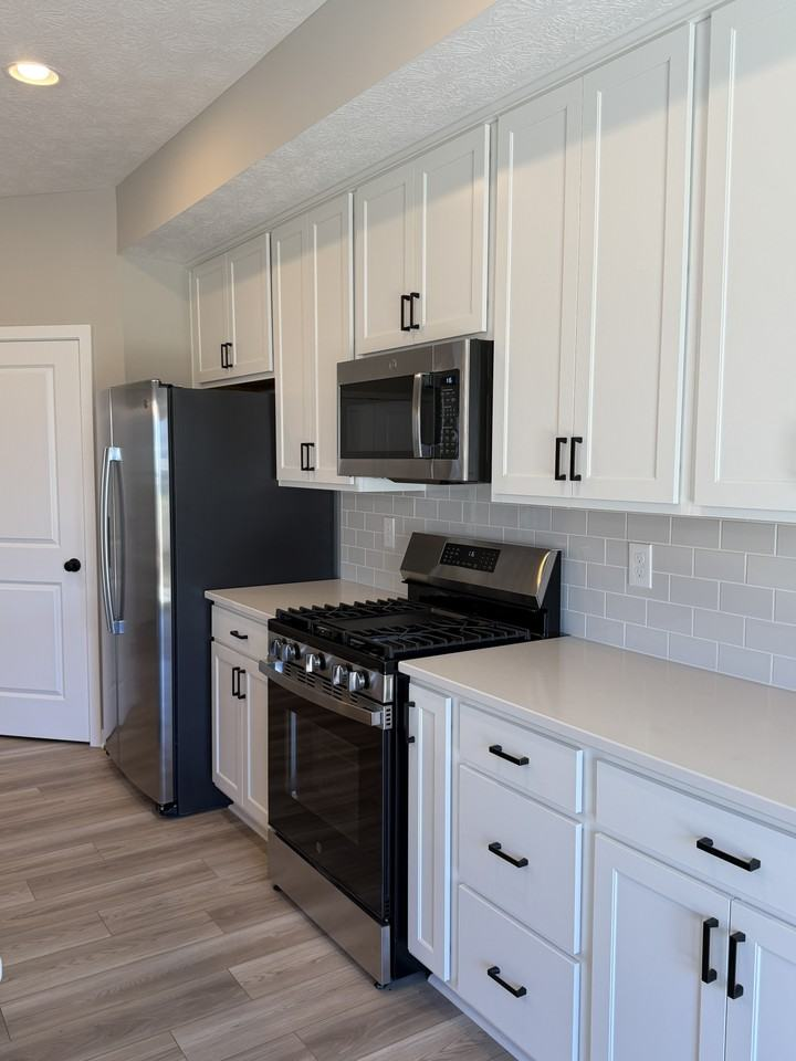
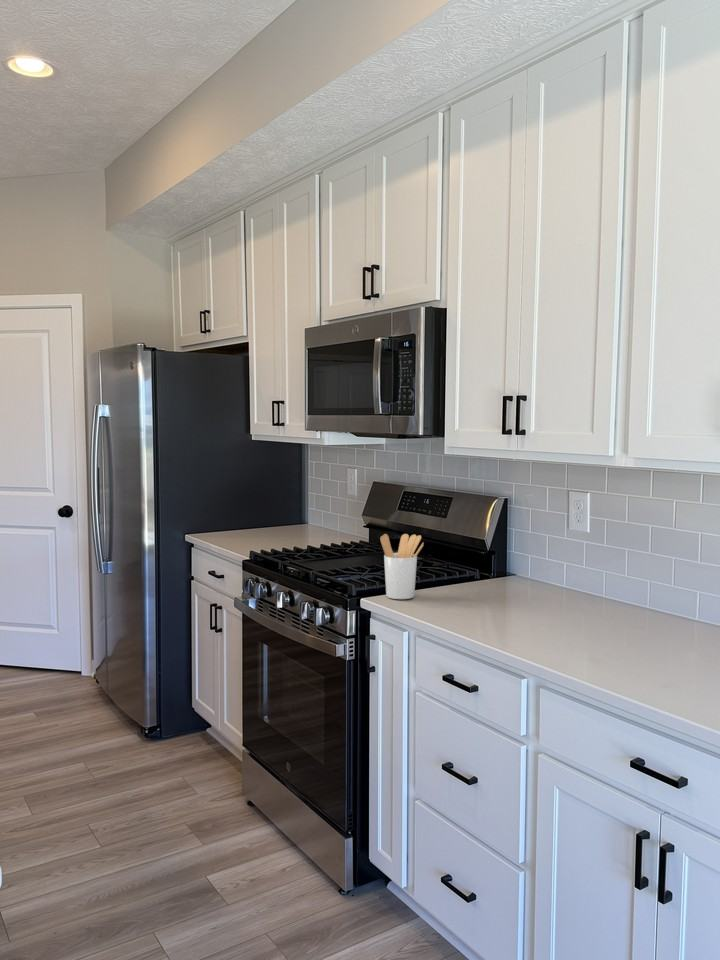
+ utensil holder [379,533,425,600]
